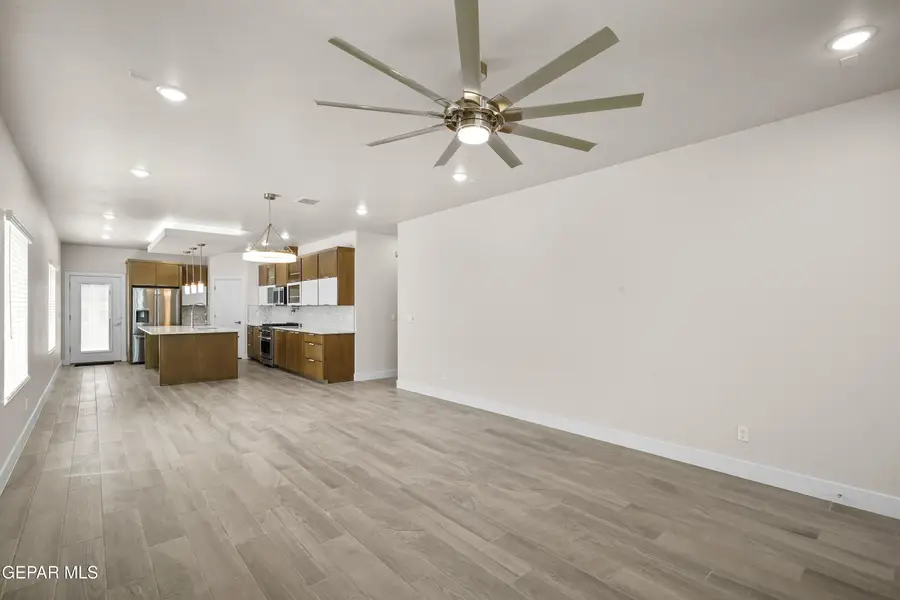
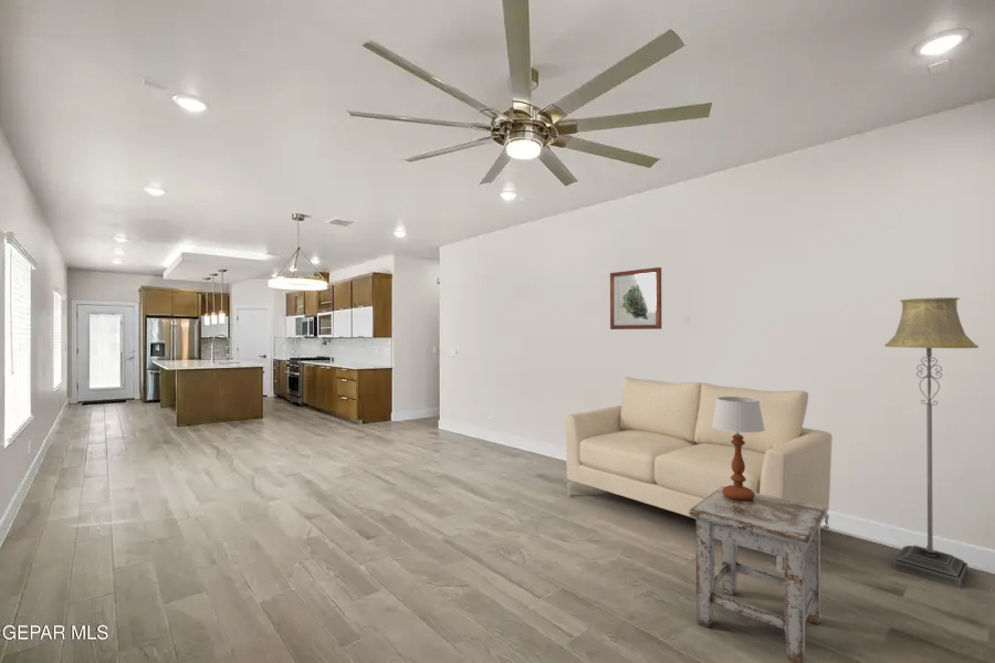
+ floor lamp [883,296,980,589]
+ sofa [564,376,834,570]
+ table lamp [712,397,765,501]
+ stool [689,486,828,663]
+ wall art [609,266,662,330]
